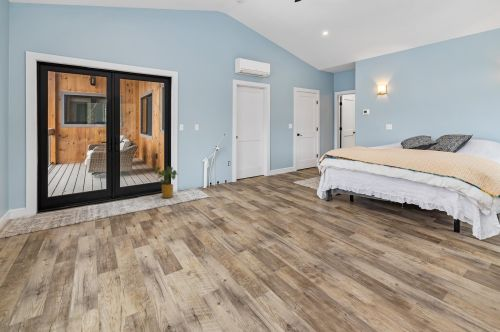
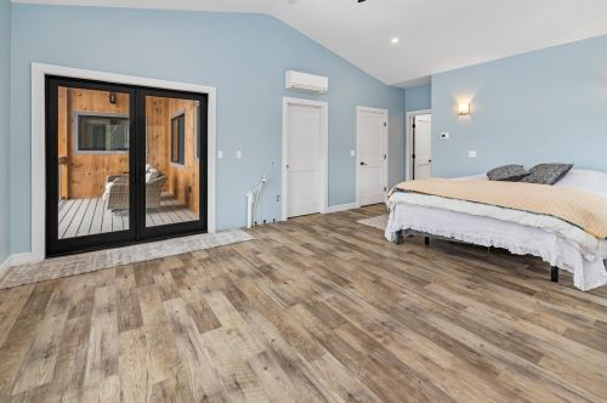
- house plant [154,165,179,199]
